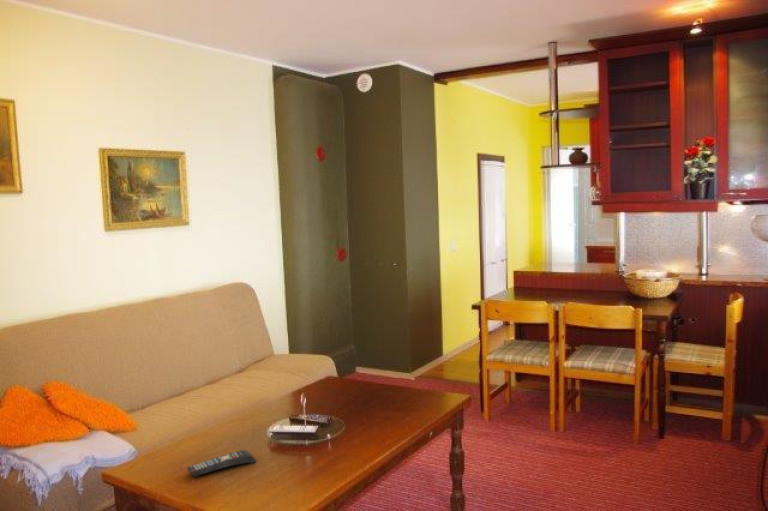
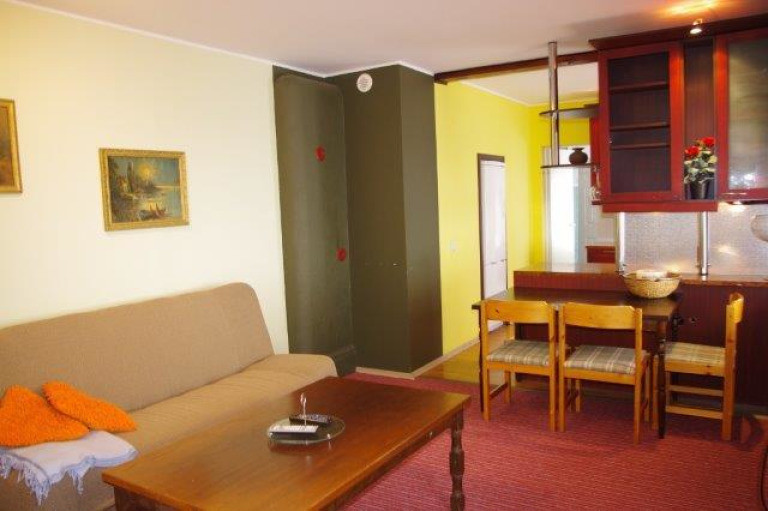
- remote control [186,449,257,478]
